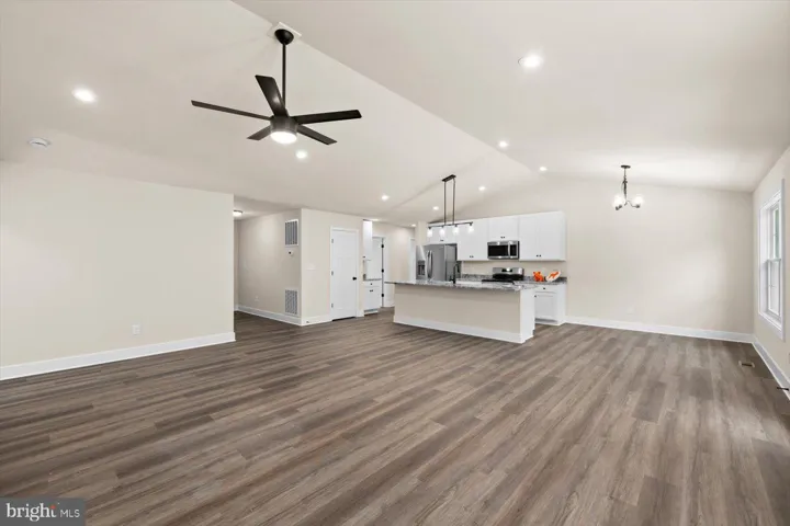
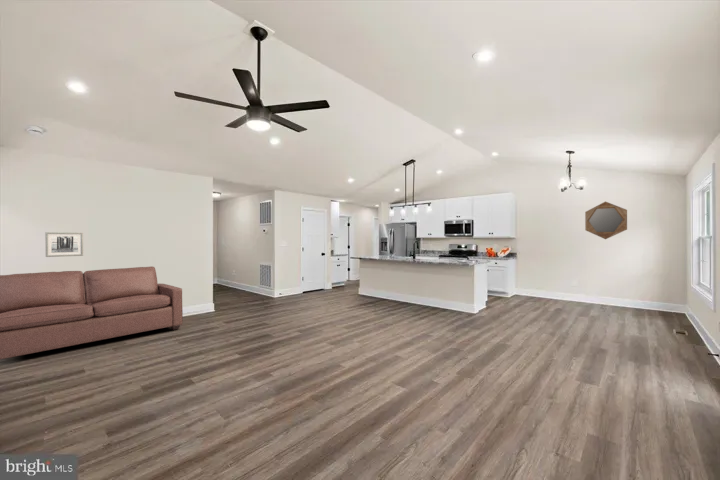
+ sofa [0,266,184,360]
+ home mirror [584,201,628,240]
+ wall art [44,231,84,258]
